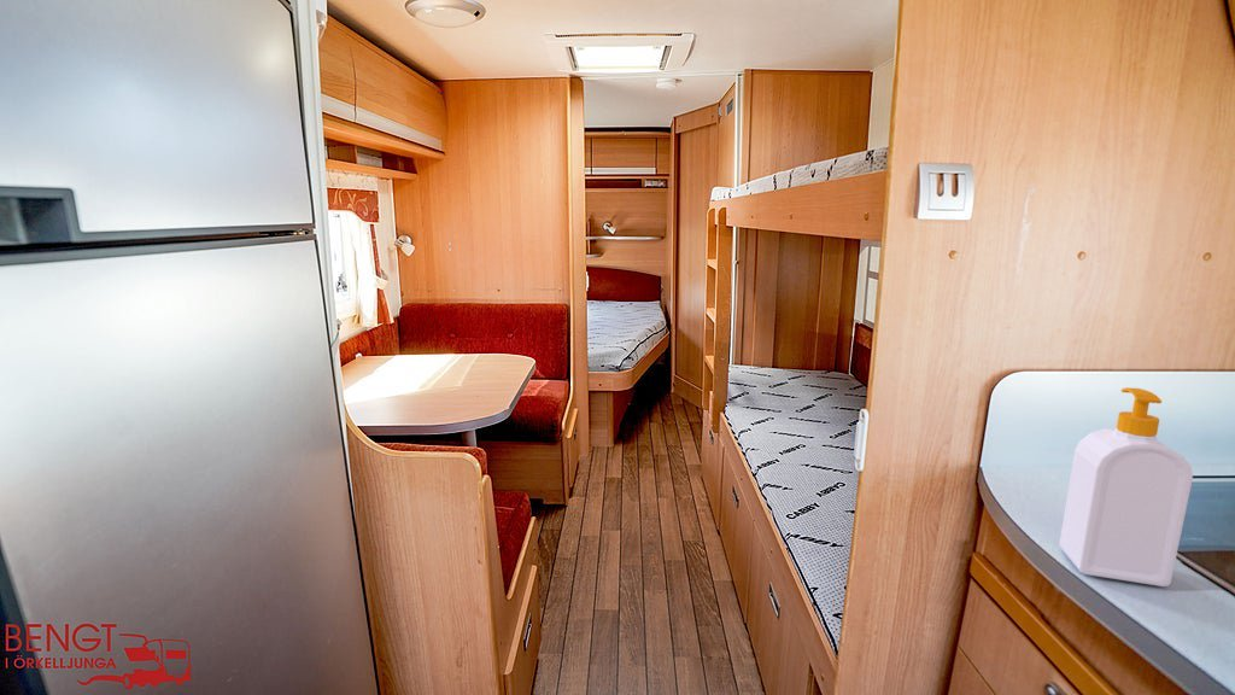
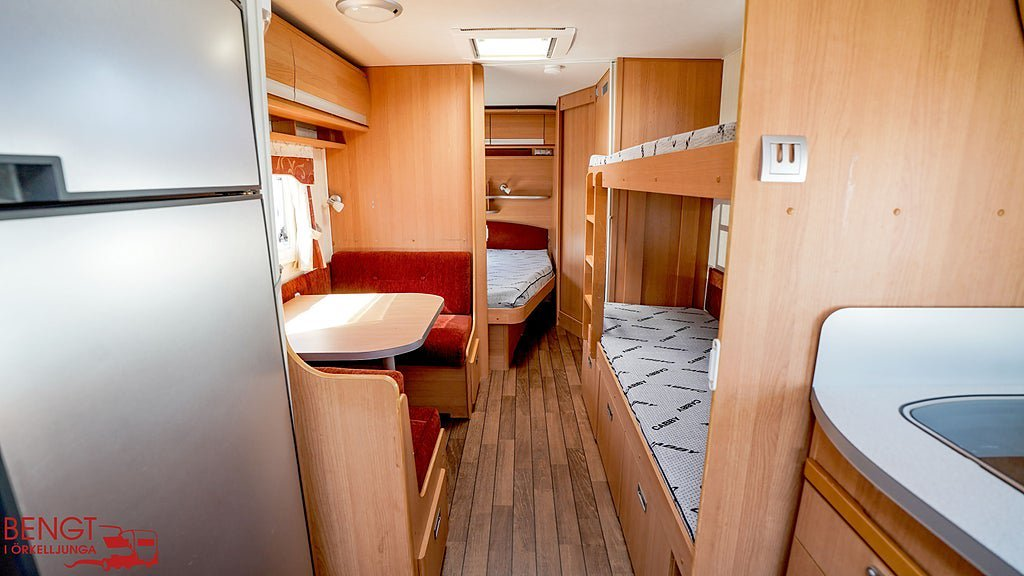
- soap bottle [1058,386,1194,588]
